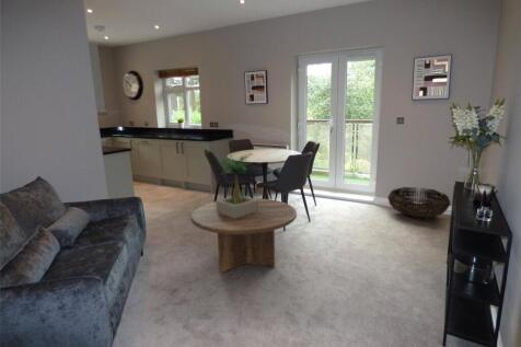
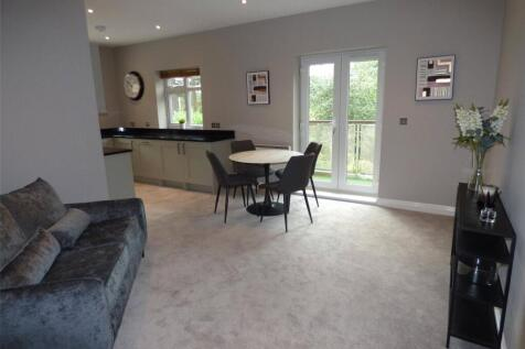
- potted plant [215,152,258,218]
- basket [386,186,451,219]
- coffee table [189,197,298,274]
